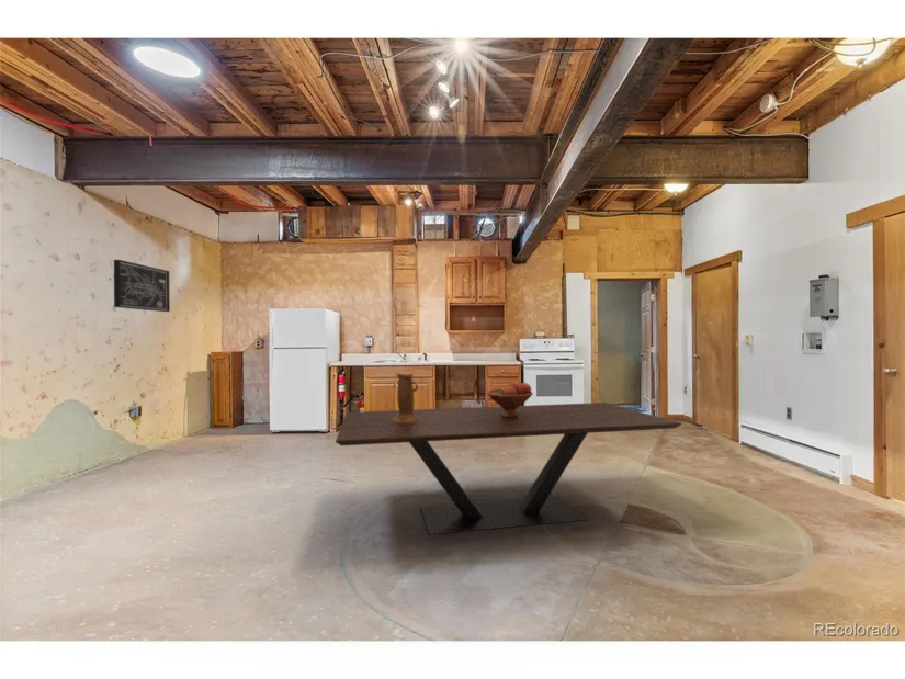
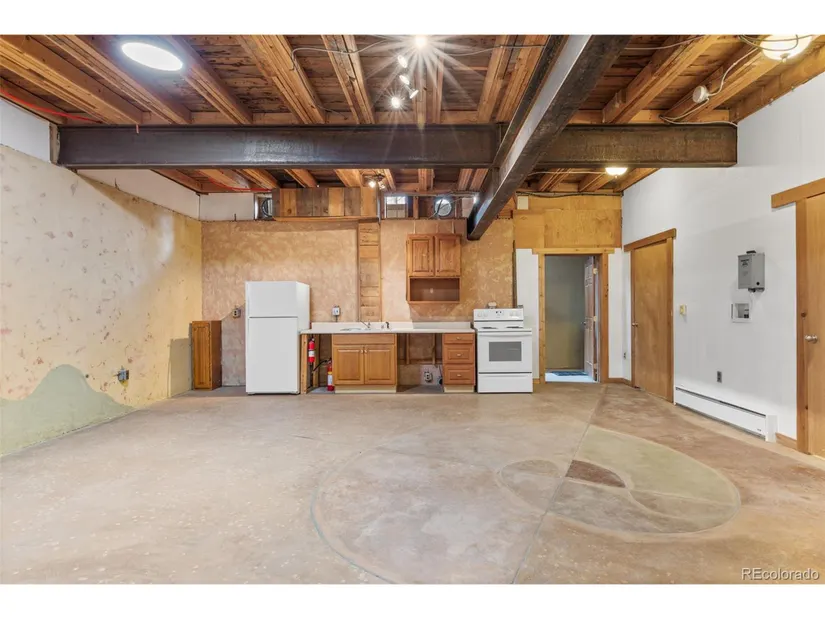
- wall art [113,259,171,313]
- fruit bowl [486,381,534,418]
- dining table [335,401,682,536]
- ceramic pitcher [393,373,419,423]
